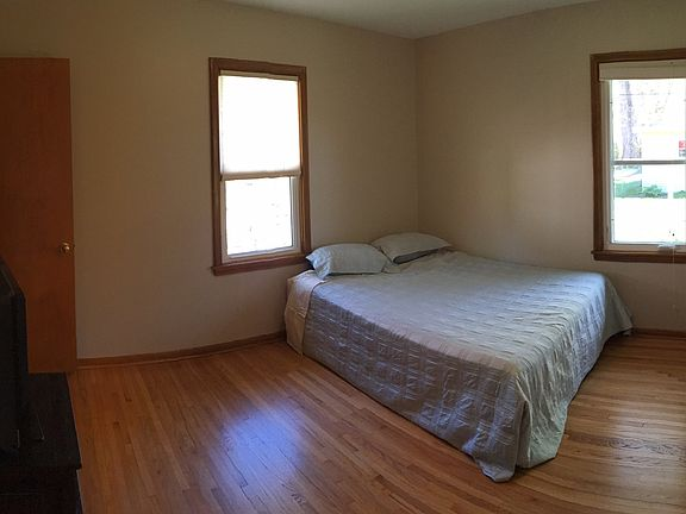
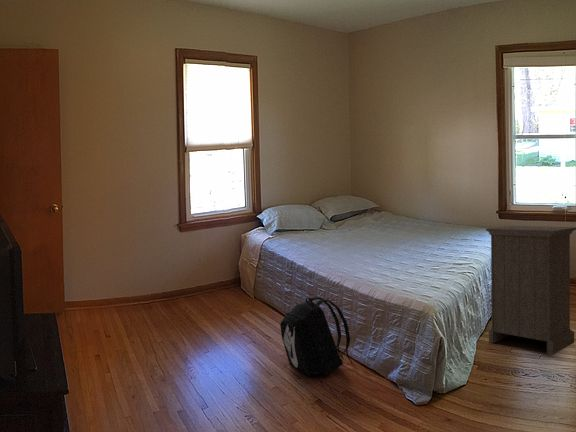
+ nightstand [485,225,576,355]
+ backpack [280,296,353,377]
